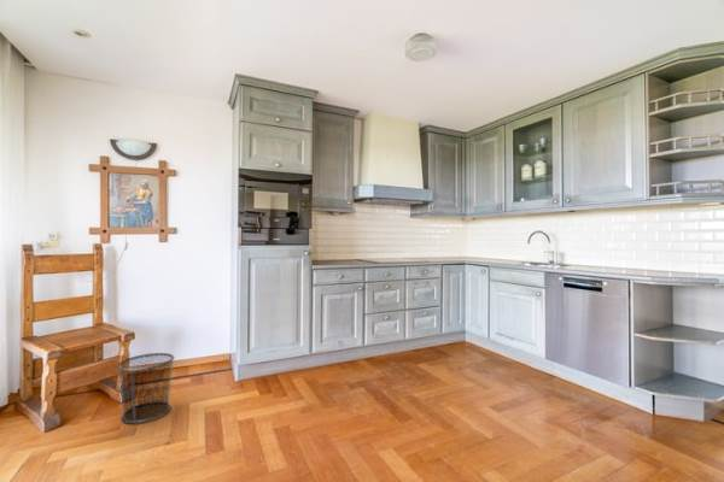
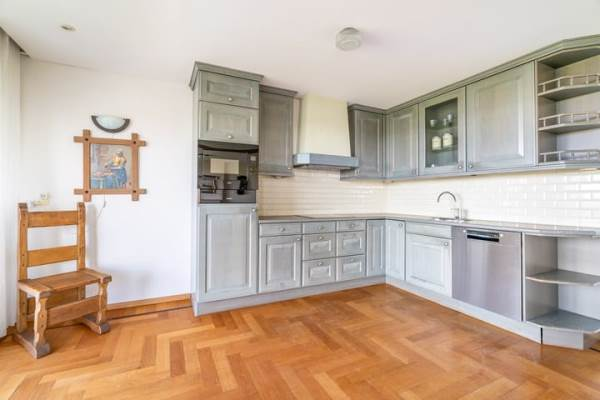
- waste bin [115,352,175,424]
